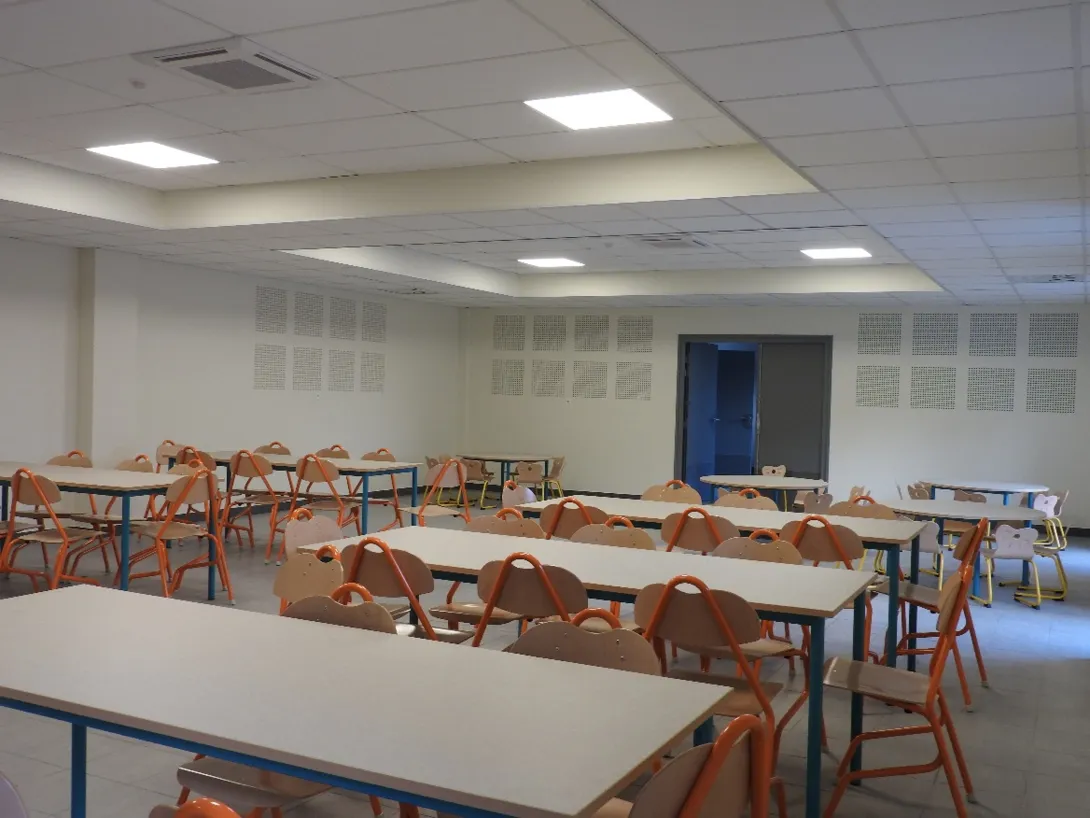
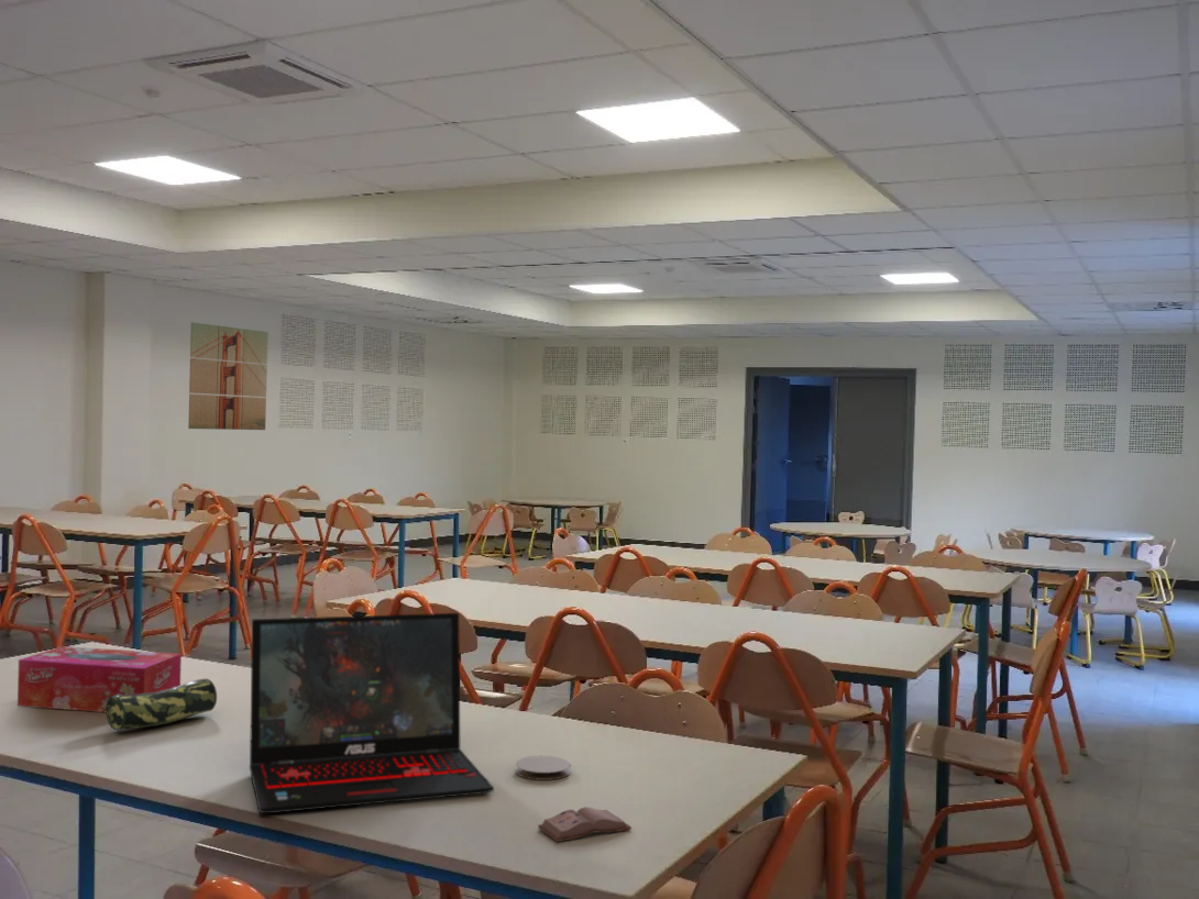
+ coaster [515,755,572,781]
+ book [537,807,632,843]
+ pencil case [105,678,218,732]
+ tissue box [16,645,183,713]
+ wall art [187,321,270,431]
+ laptop [249,612,495,814]
